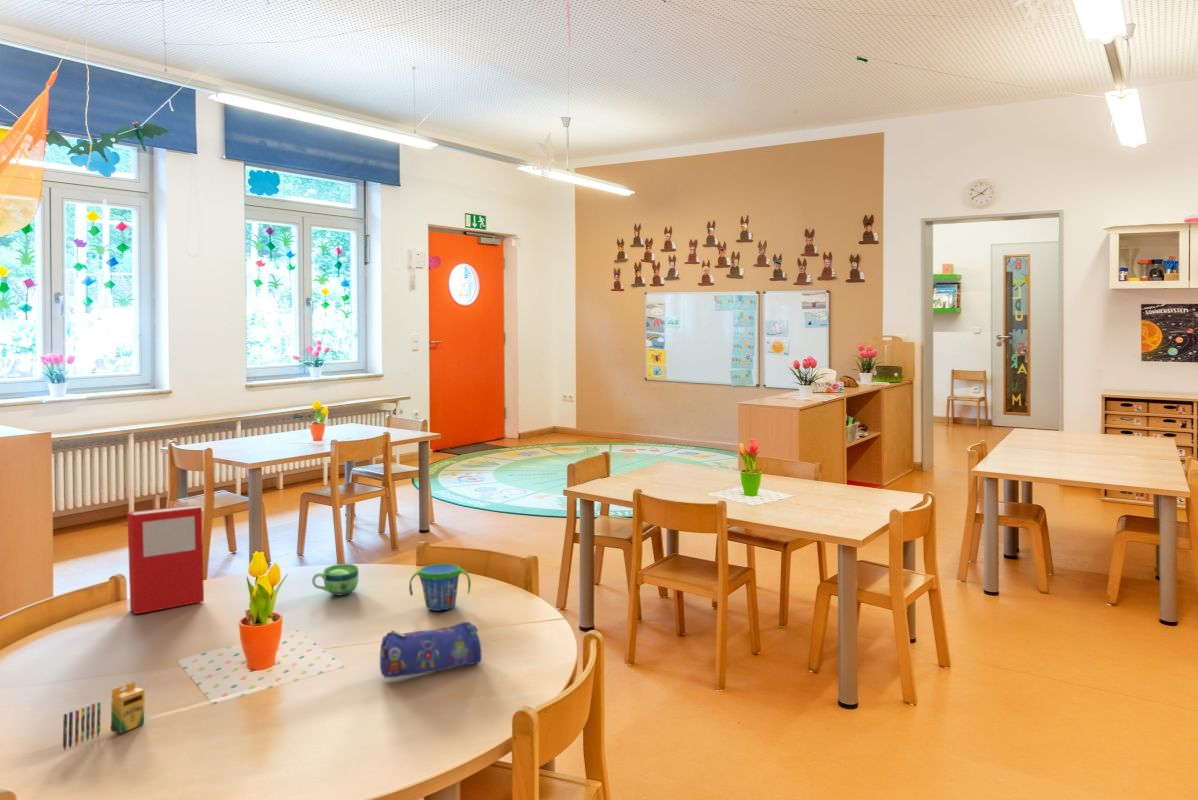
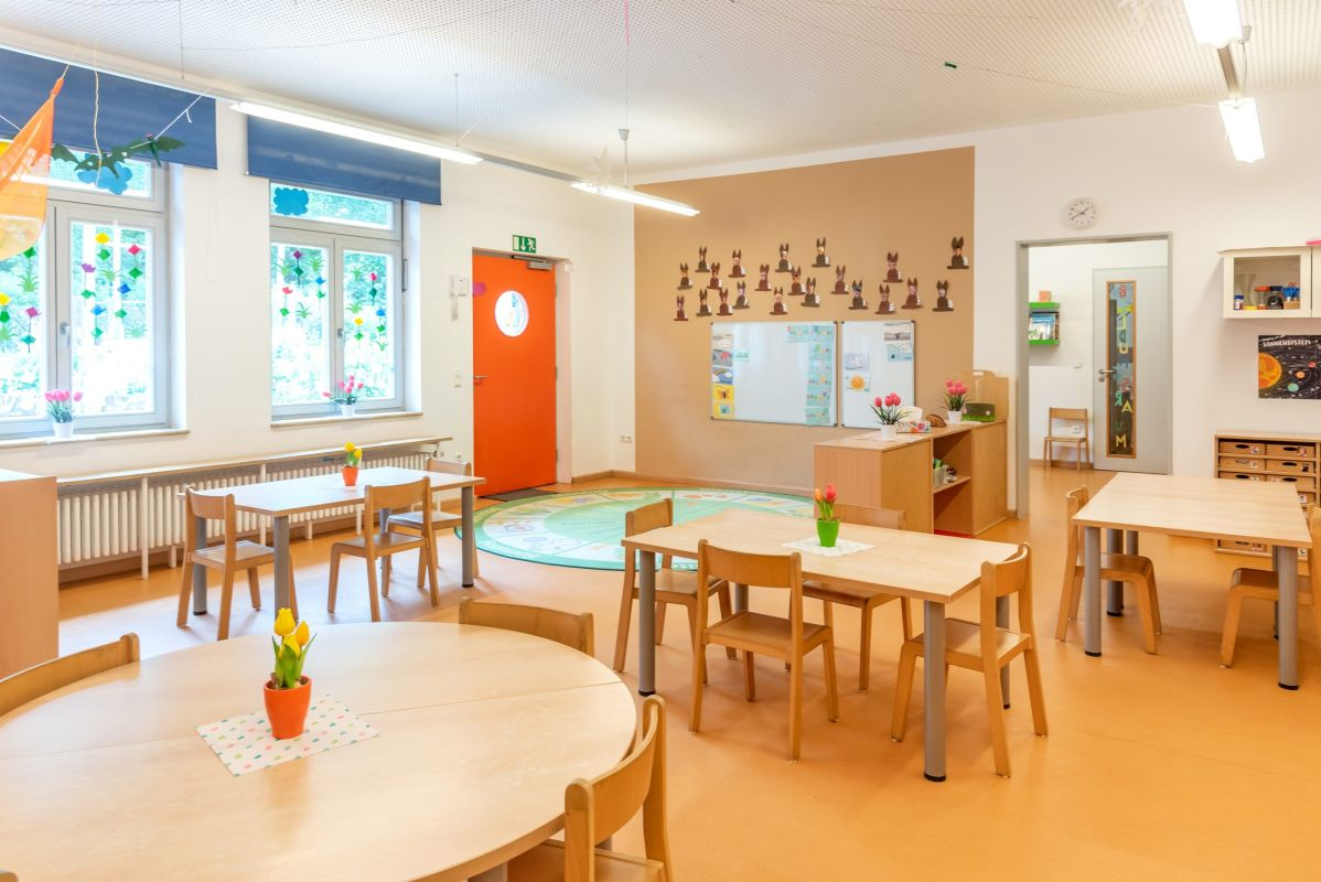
- cup [311,563,359,596]
- pencil case [379,621,483,679]
- crayon [62,680,146,751]
- snack cup [408,563,472,612]
- book [126,504,205,615]
